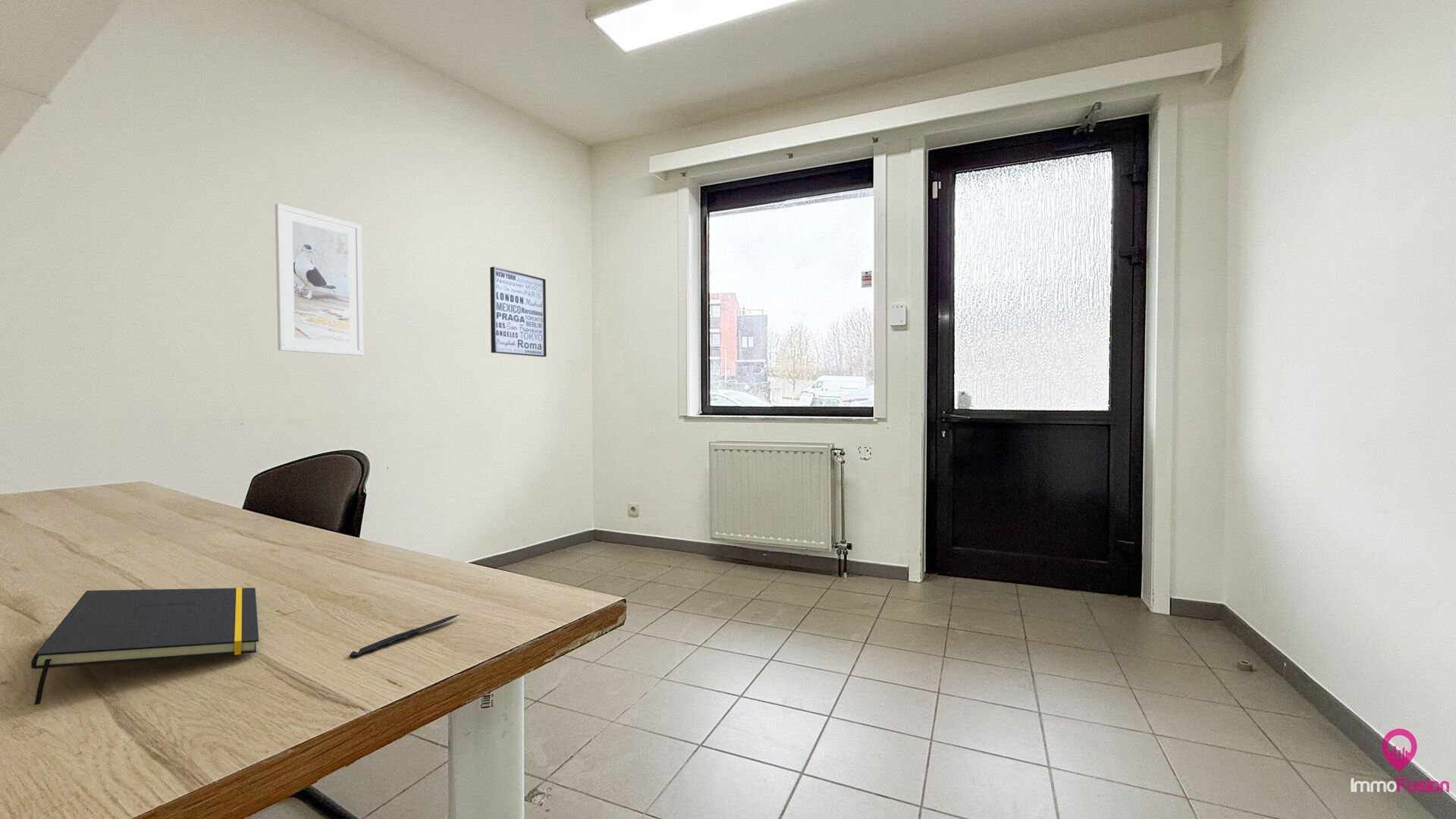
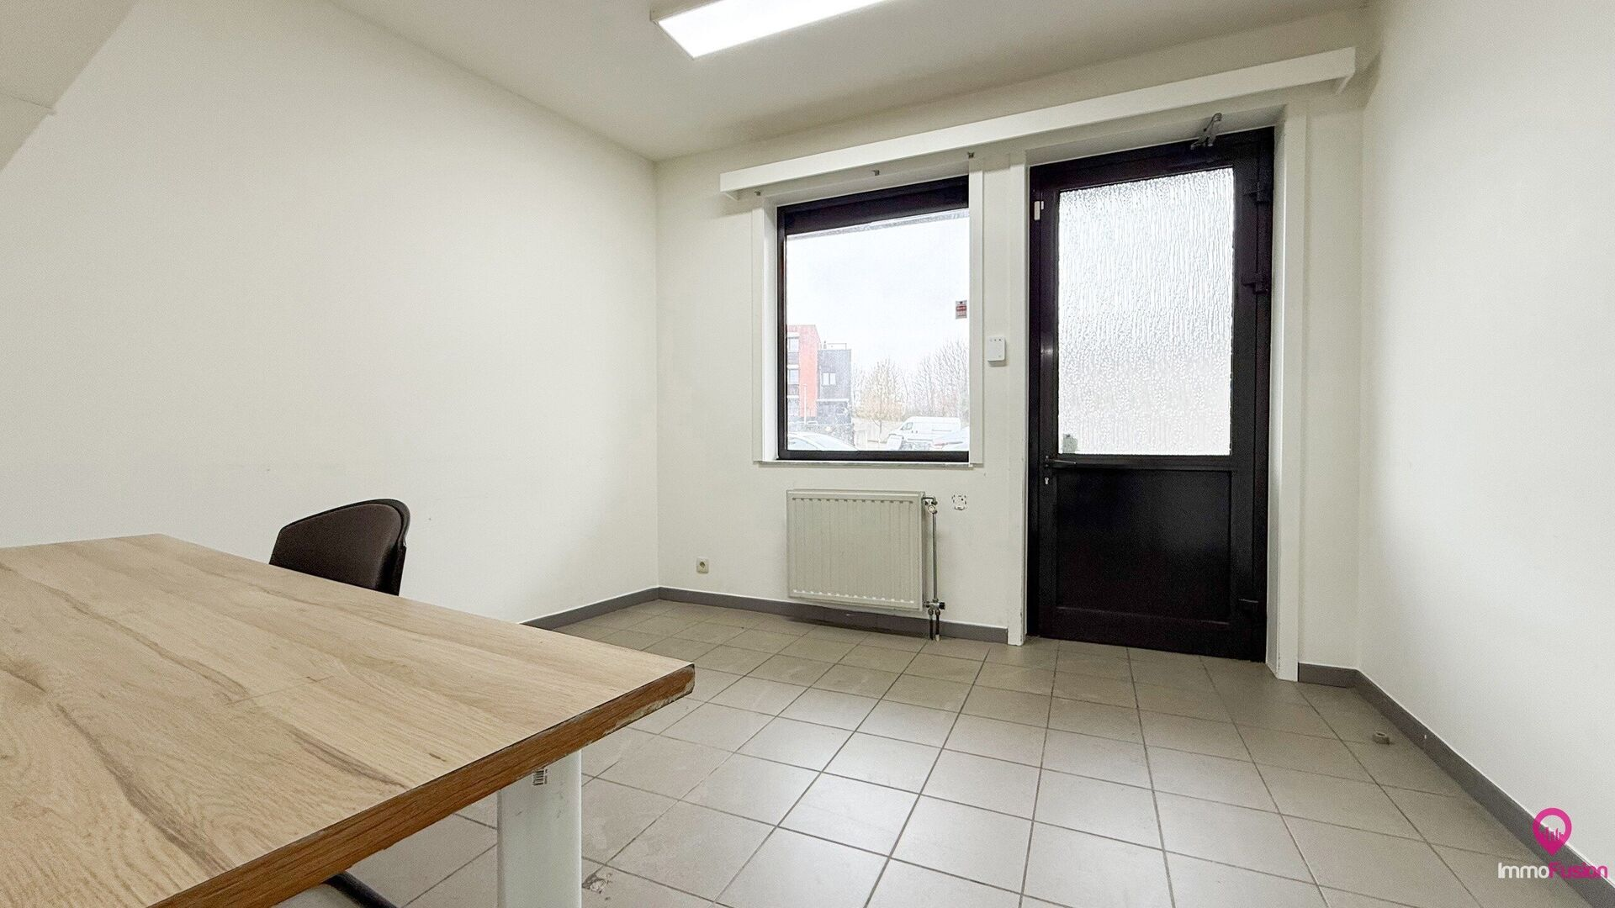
- notepad [30,587,259,706]
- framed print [275,202,364,356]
- wall art [489,266,547,358]
- knife [349,613,460,658]
